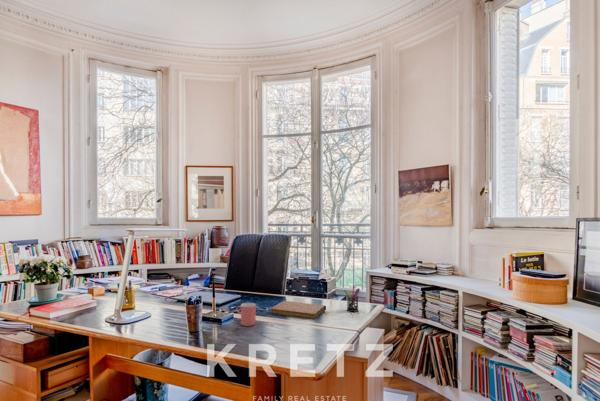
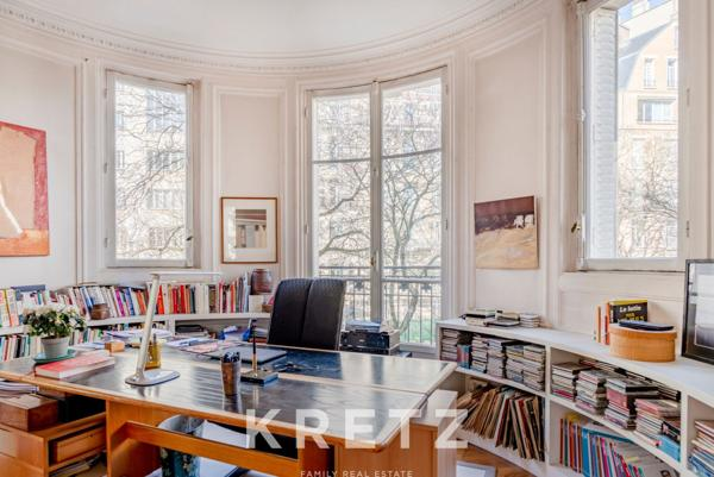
- notebook [270,300,327,320]
- cup [235,302,257,327]
- pen holder [343,285,361,313]
